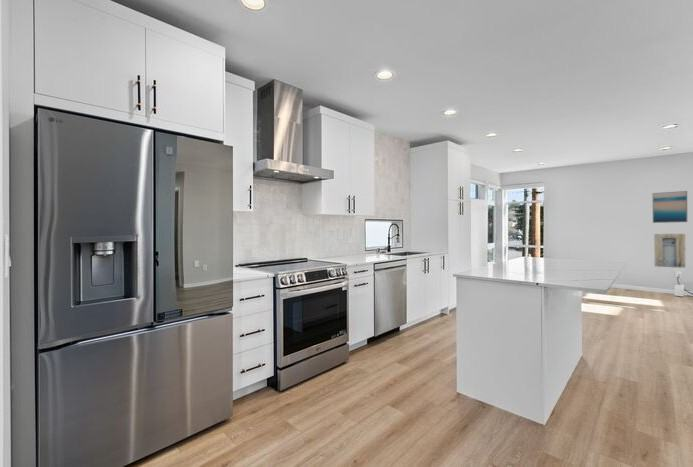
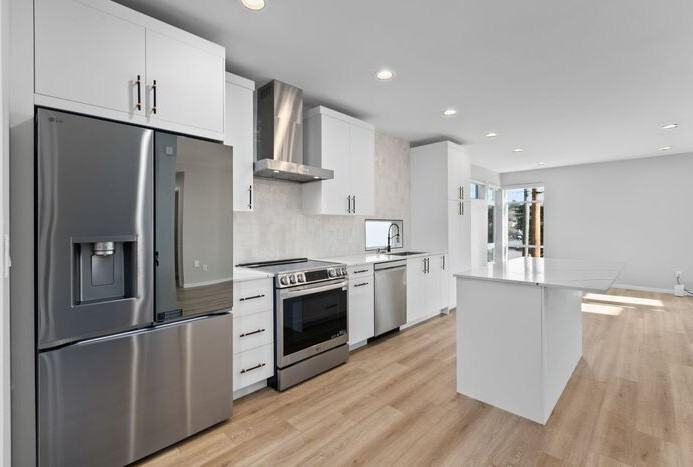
- wall art [653,233,686,269]
- wall art [652,190,688,224]
